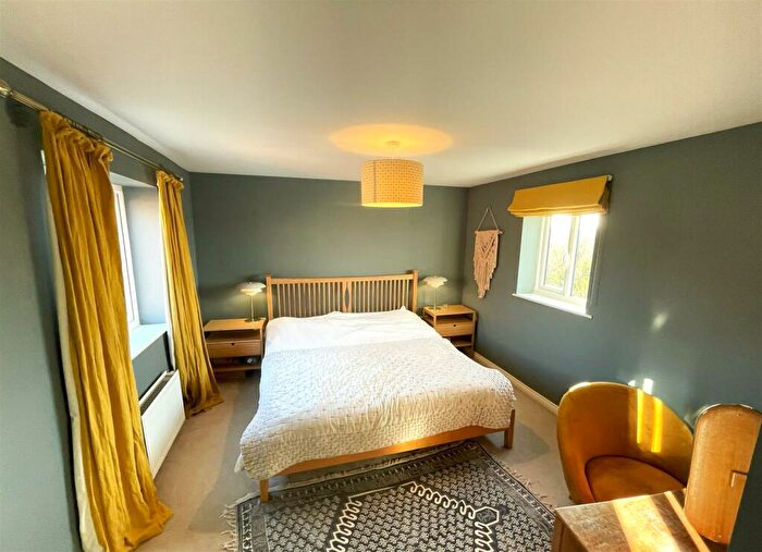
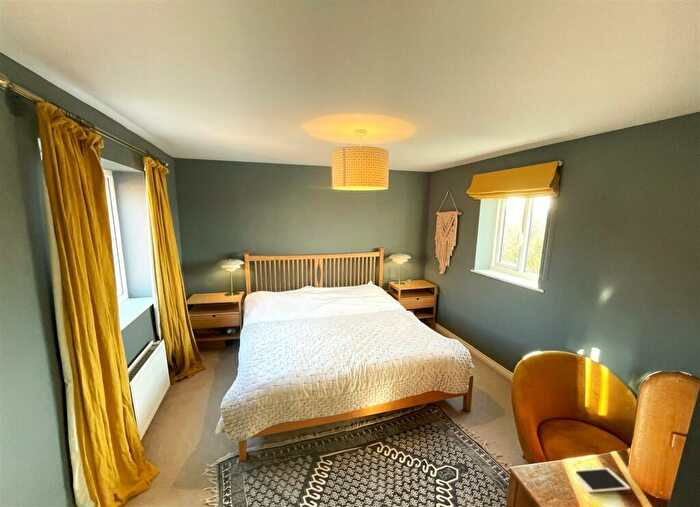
+ cell phone [574,467,631,494]
